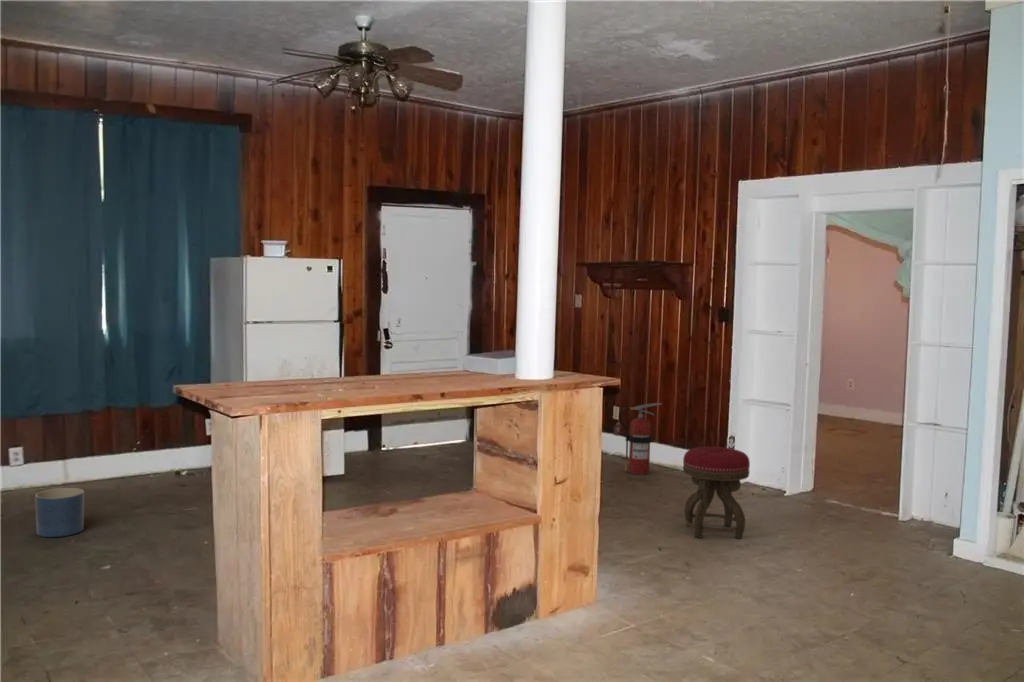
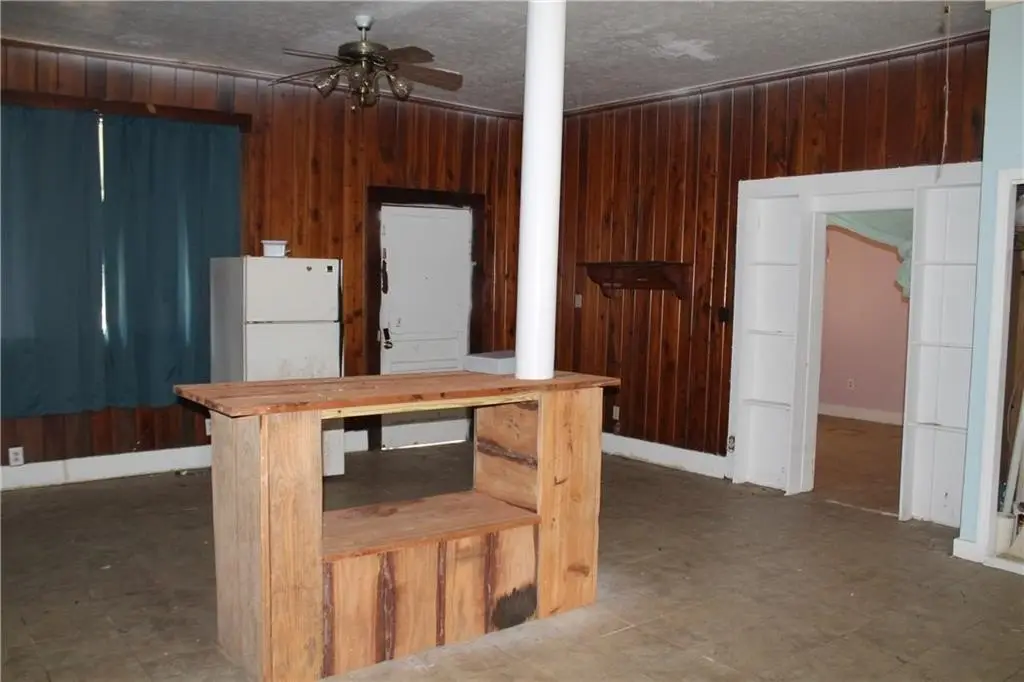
- fire extinguisher [619,402,663,476]
- stool [682,446,751,540]
- planter [34,487,85,538]
